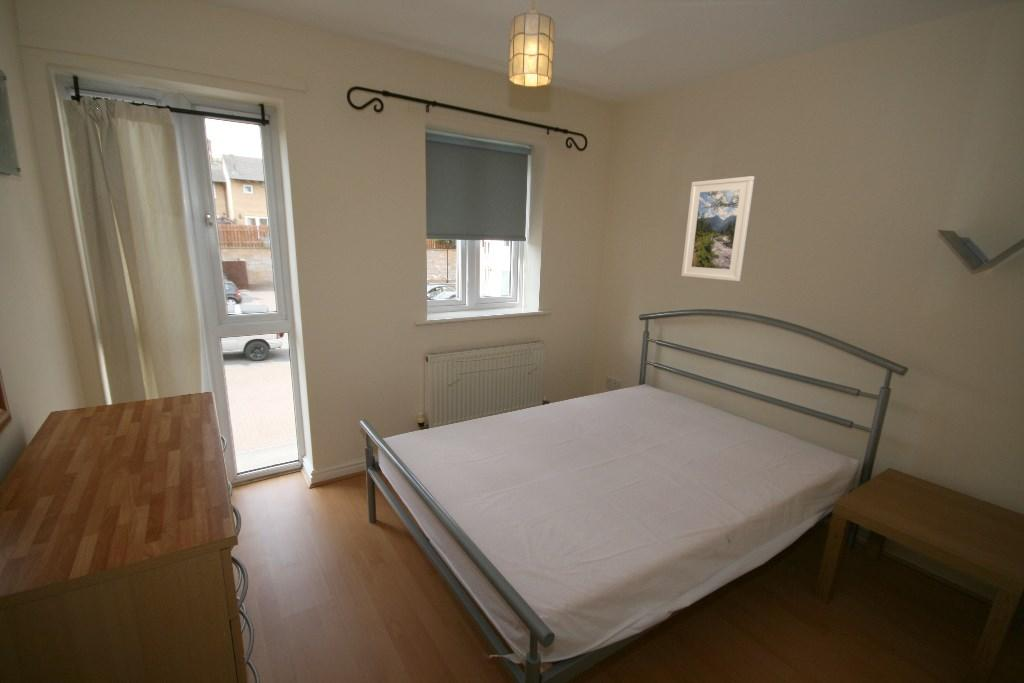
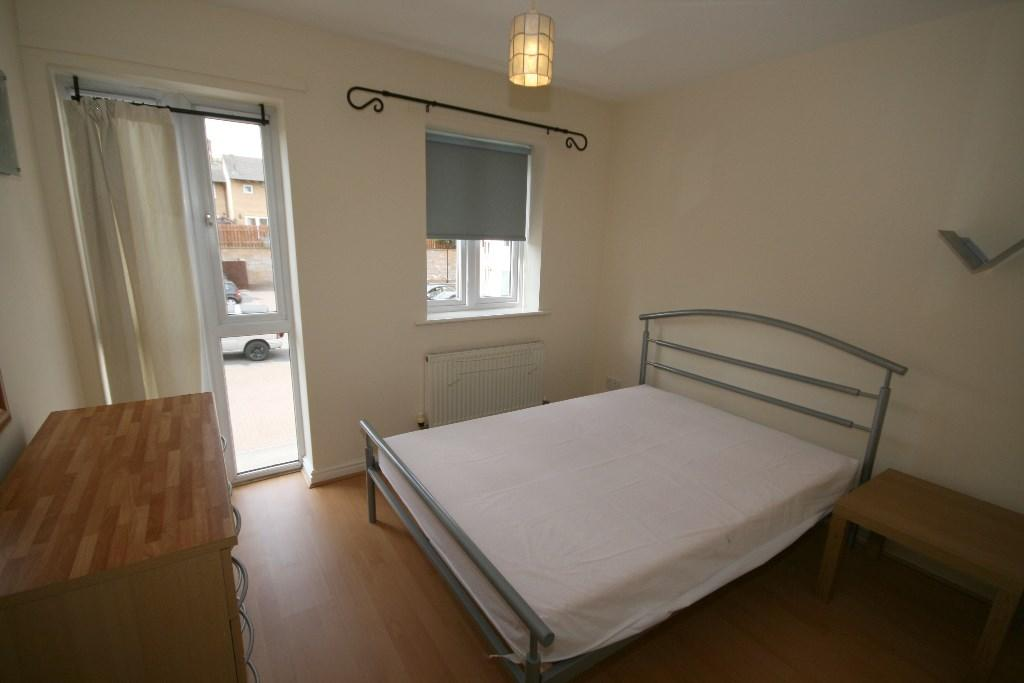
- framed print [680,175,755,282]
